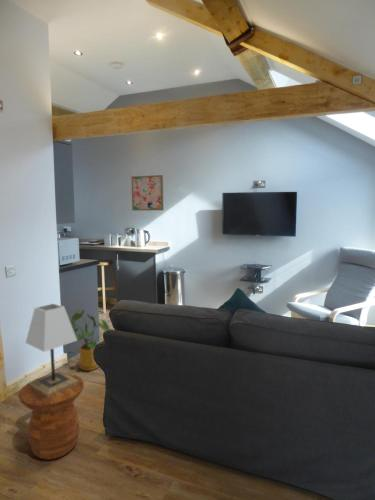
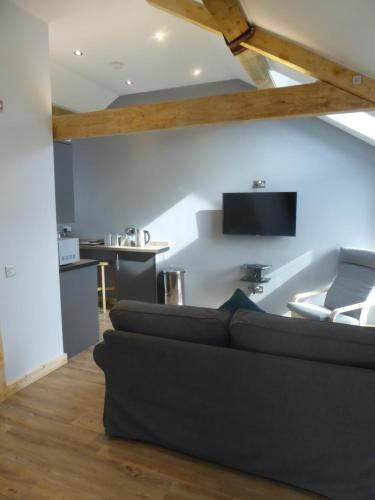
- lamp [25,302,79,399]
- wall art [130,174,164,211]
- side table [17,373,85,461]
- house plant [68,309,111,372]
